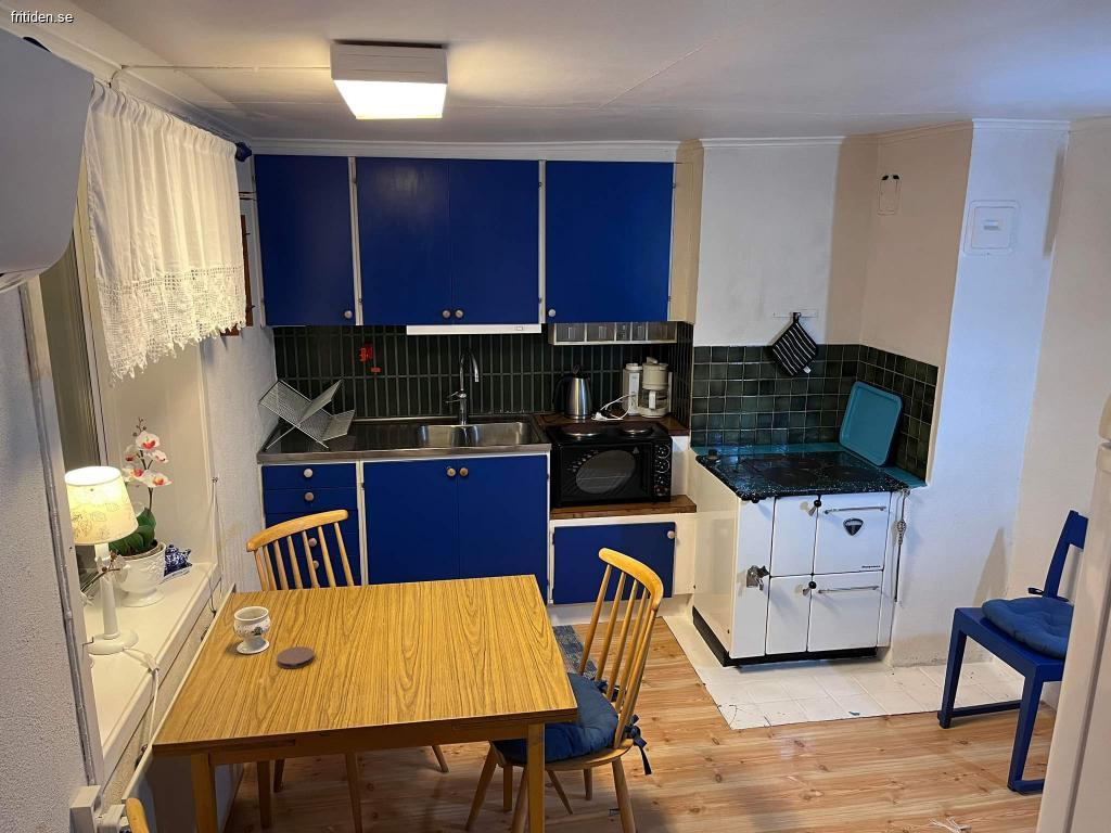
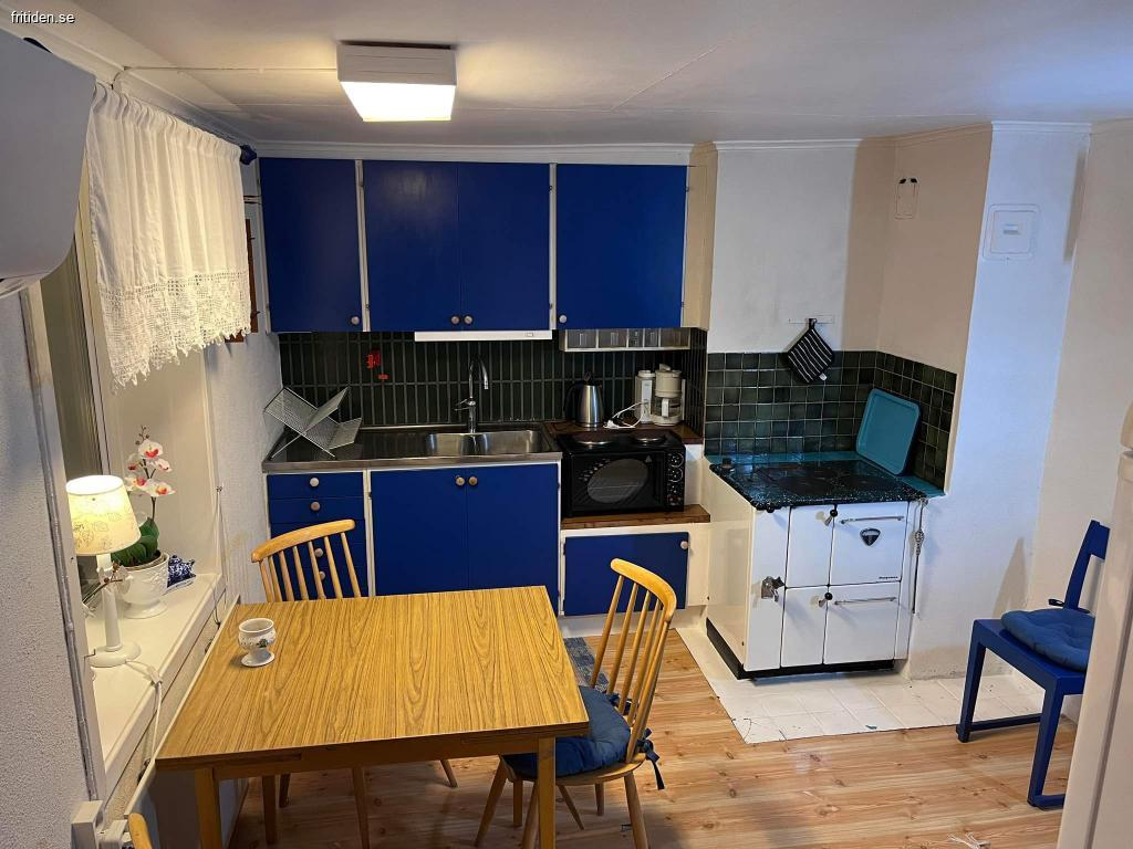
- coaster [276,645,315,669]
